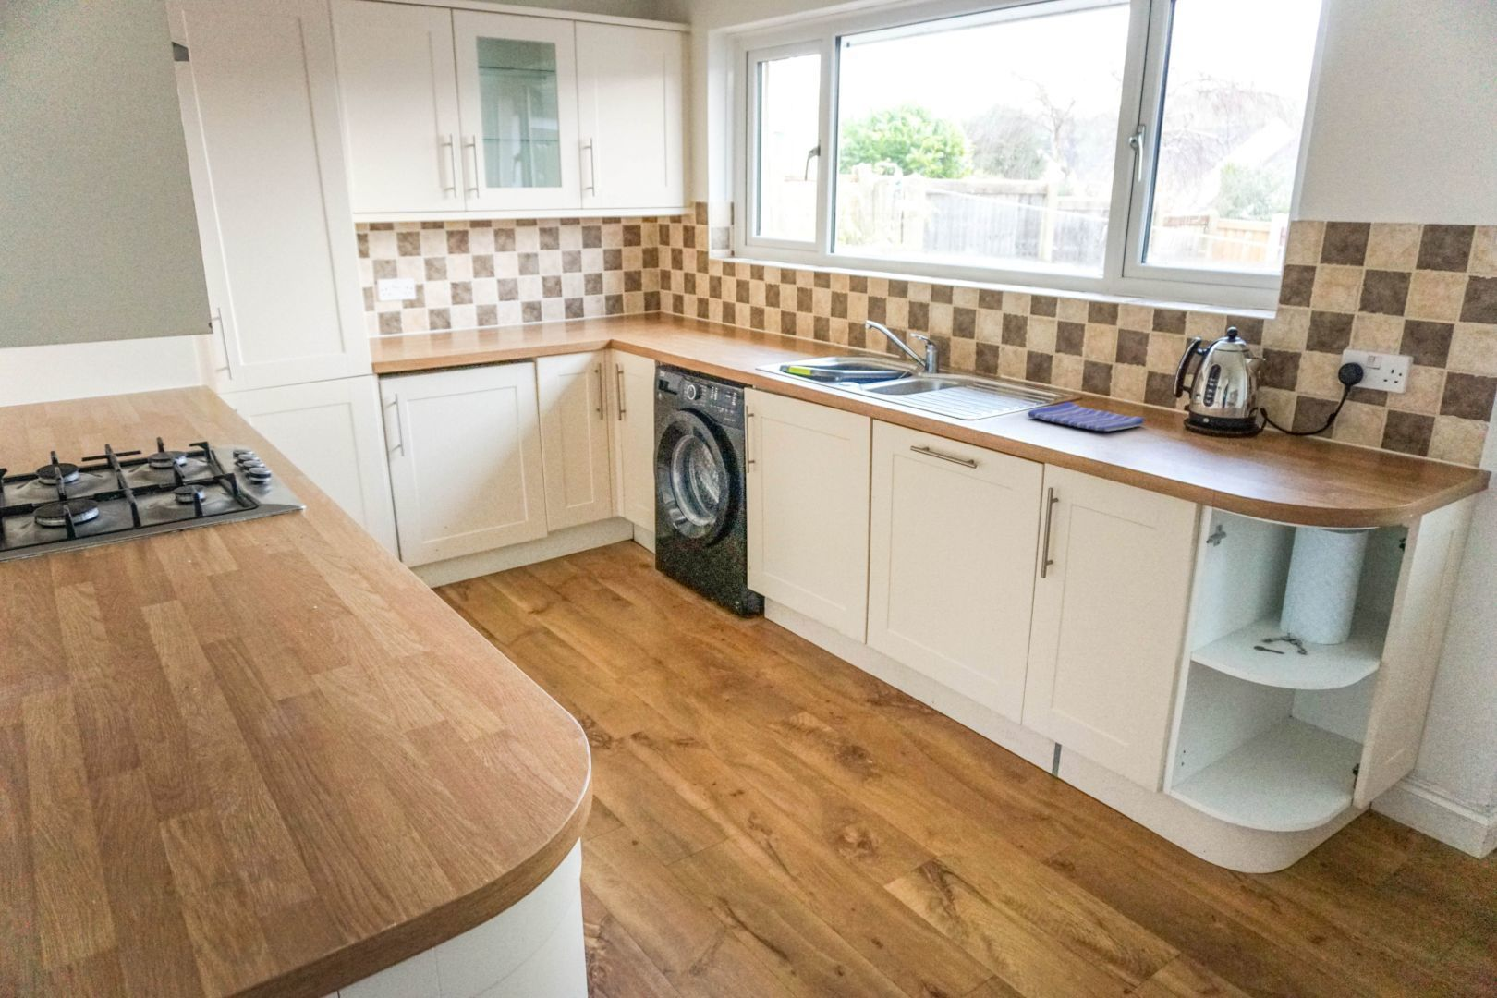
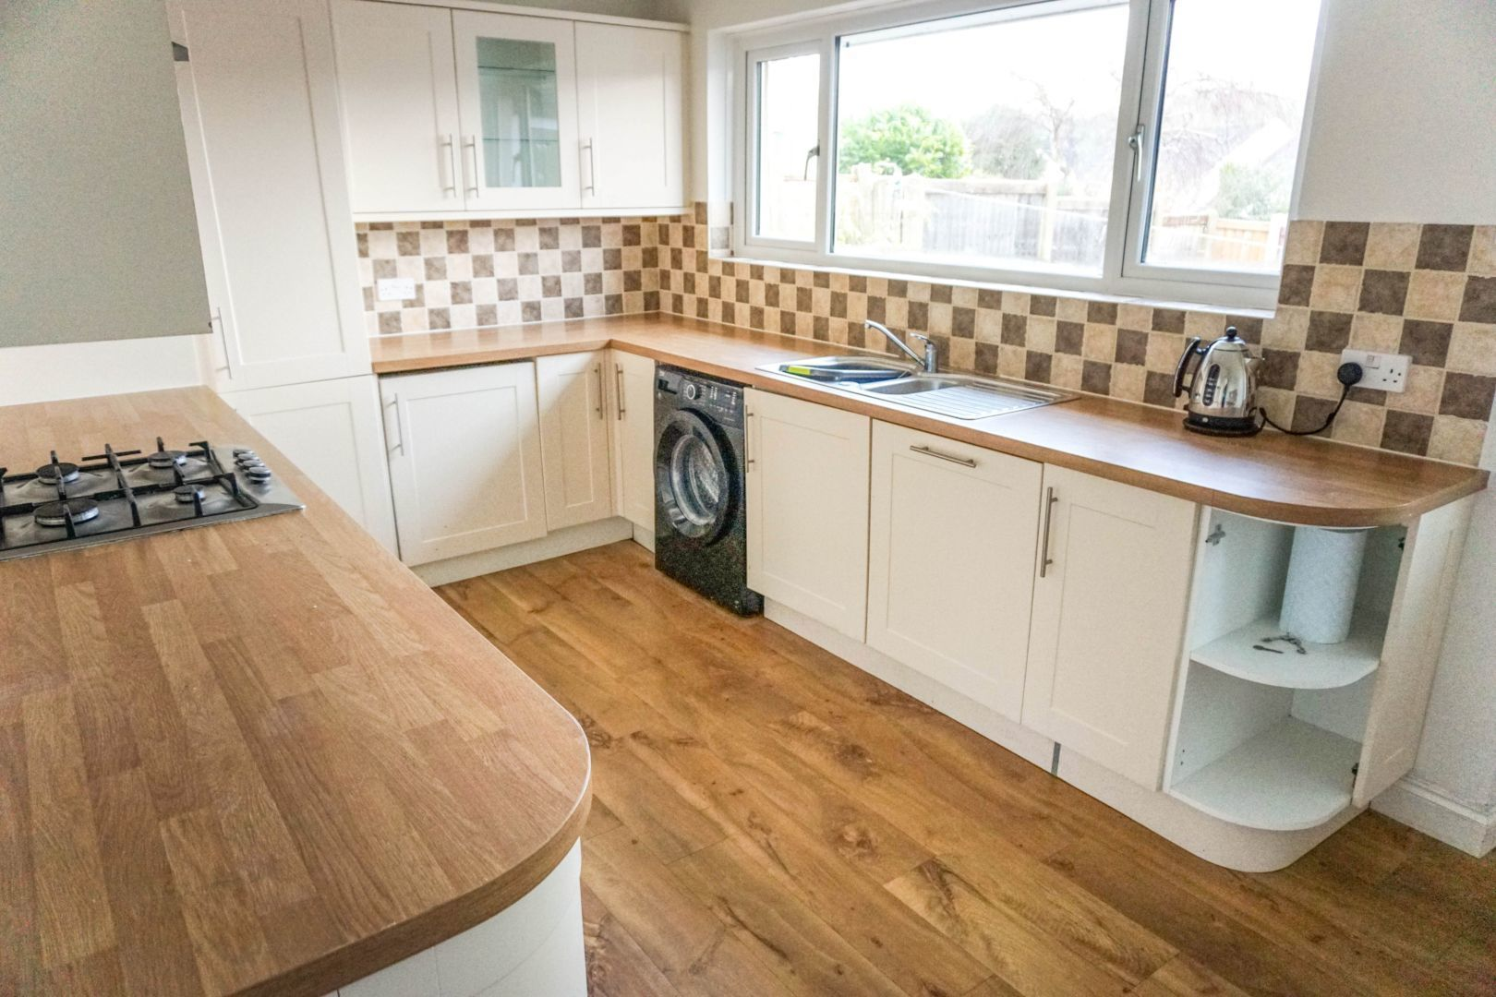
- dish towel [1027,401,1146,432]
